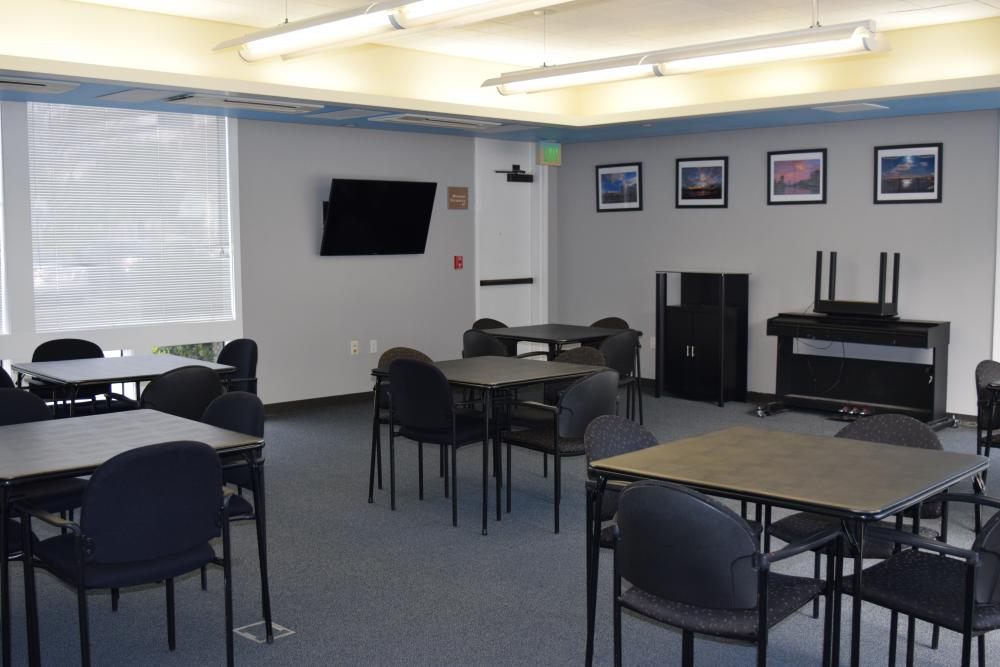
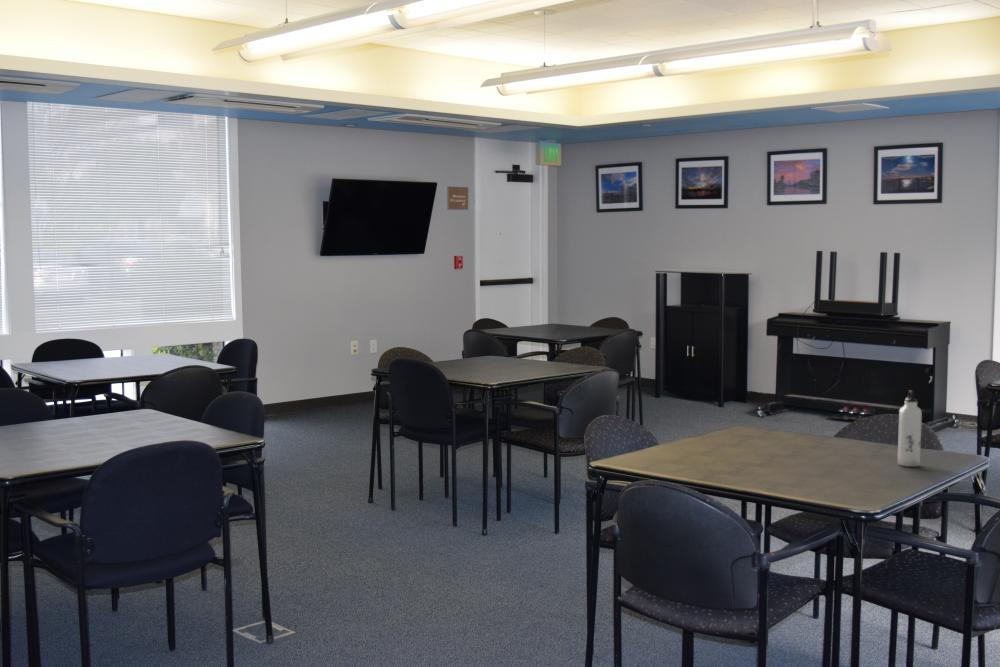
+ water bottle [897,389,923,468]
